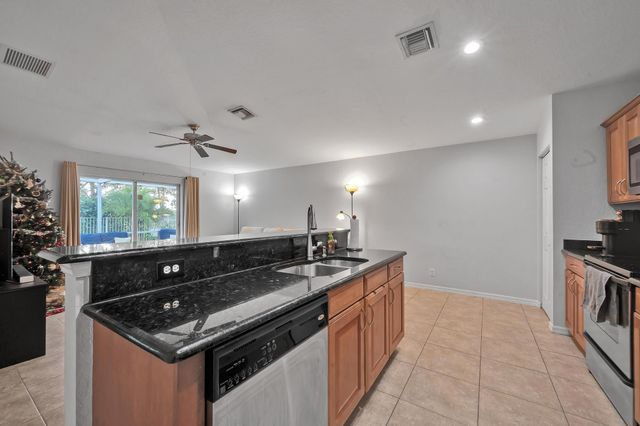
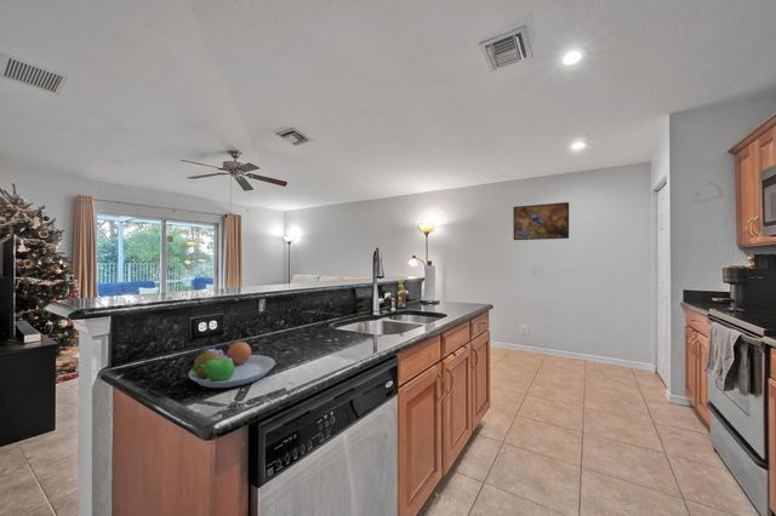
+ fruit bowl [187,339,276,389]
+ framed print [512,201,570,241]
